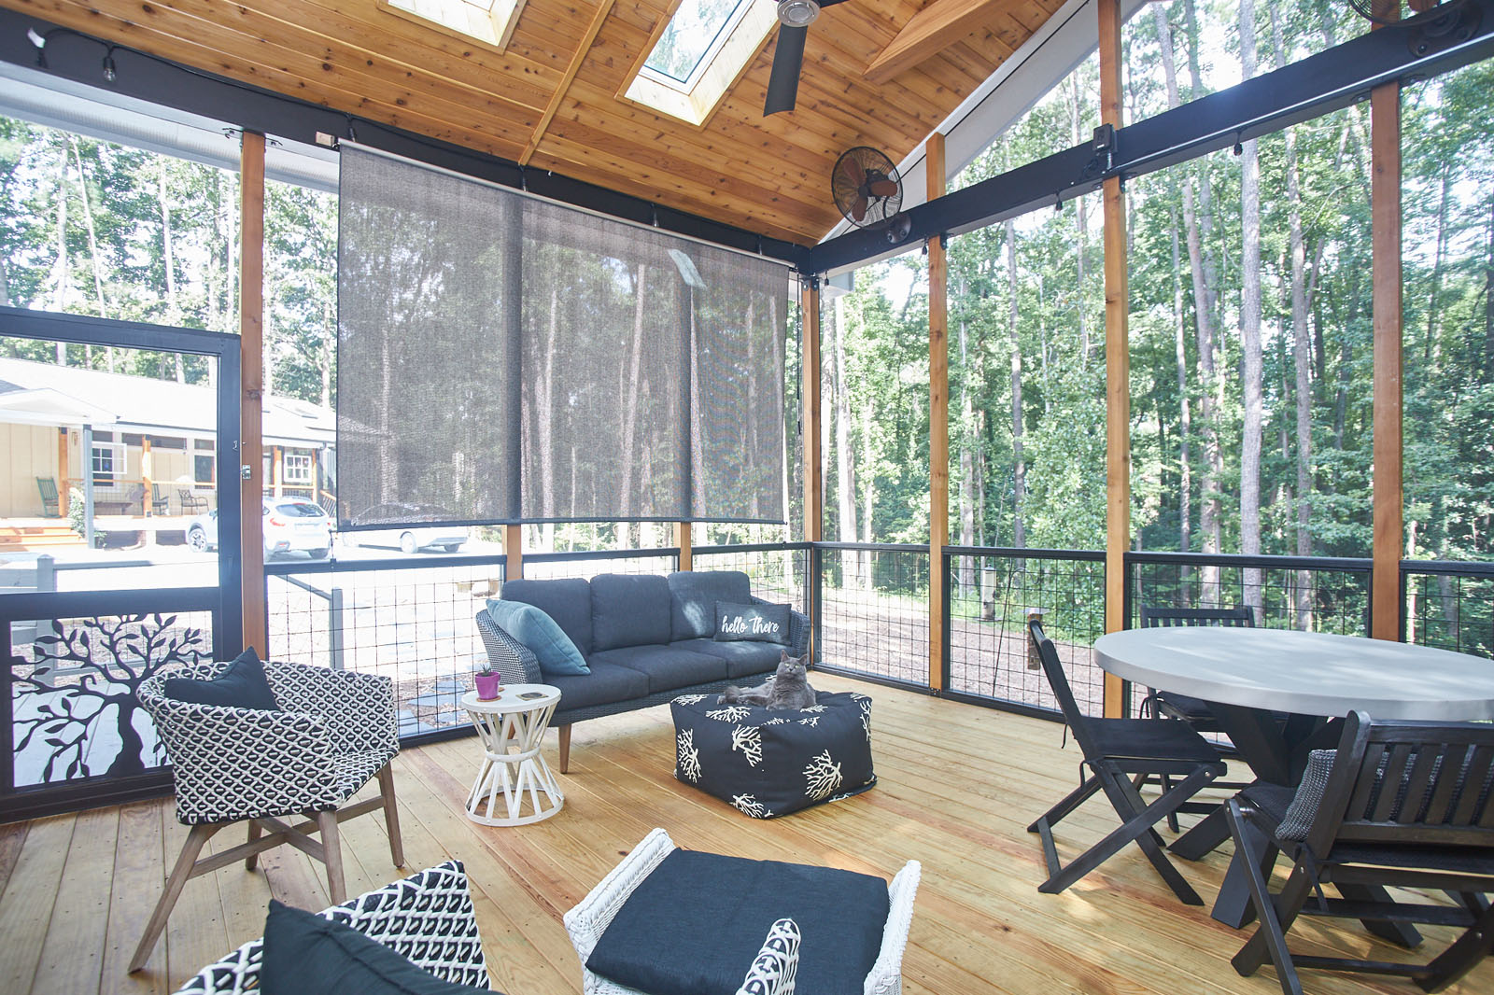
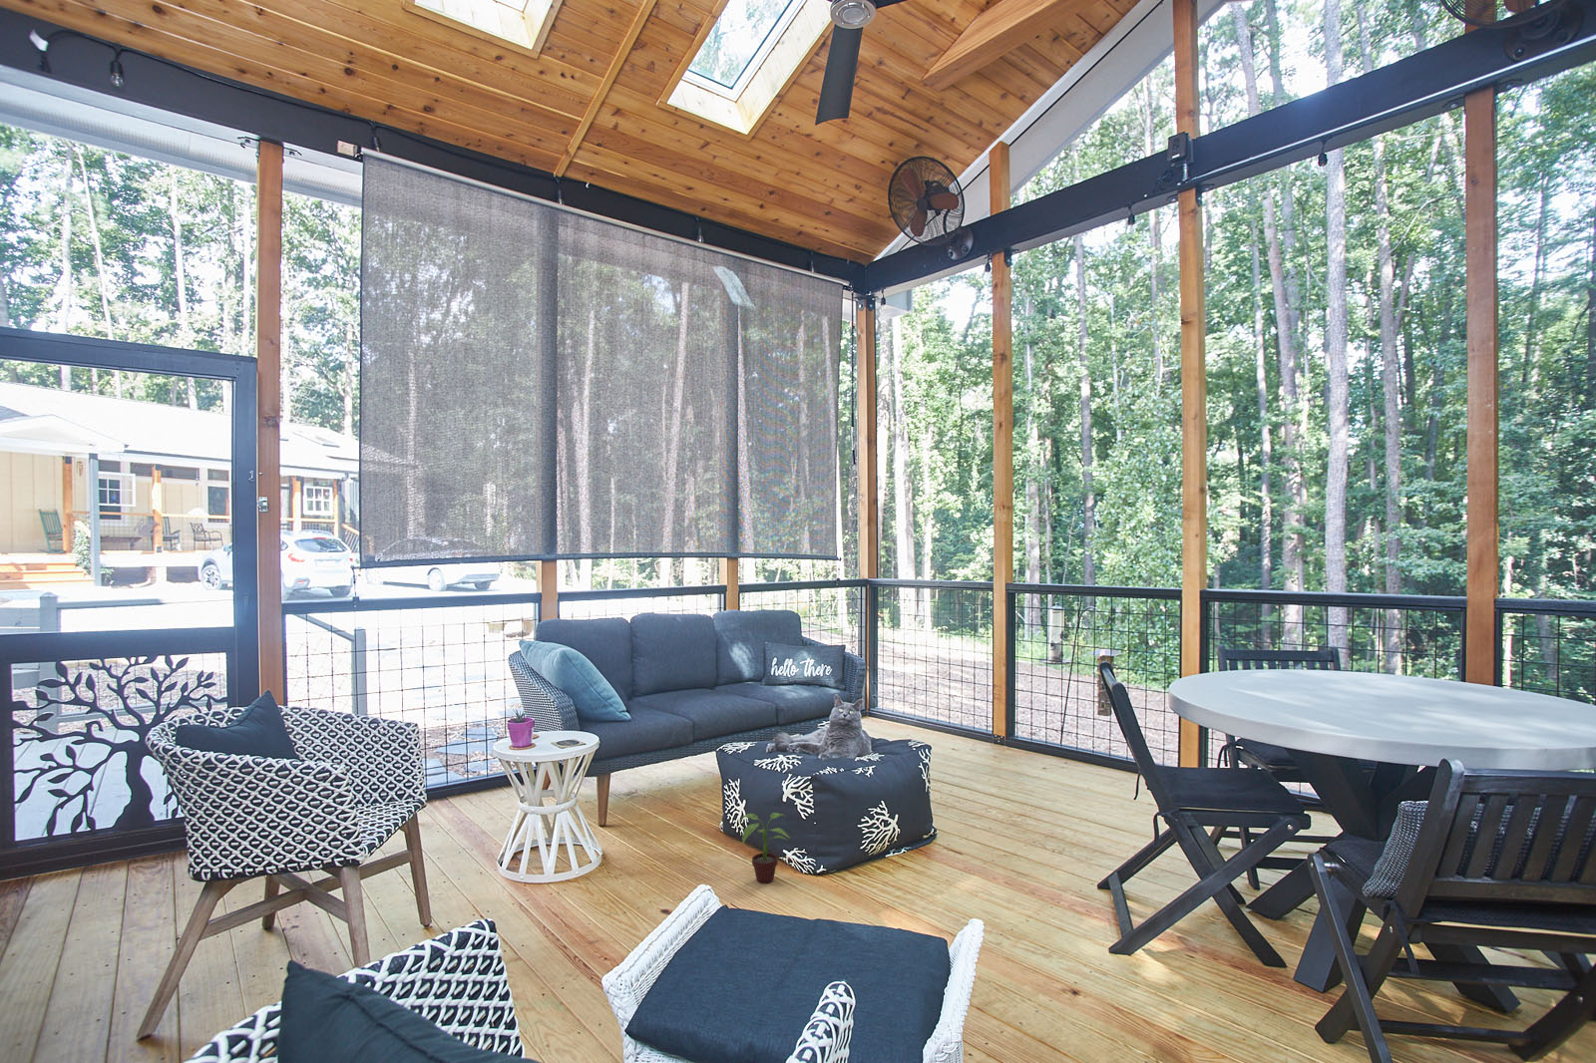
+ potted plant [739,811,791,885]
